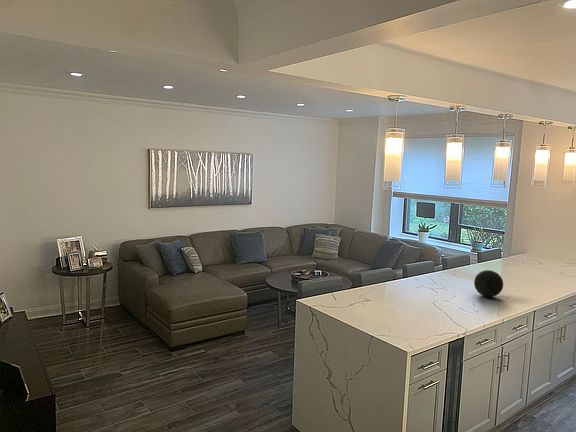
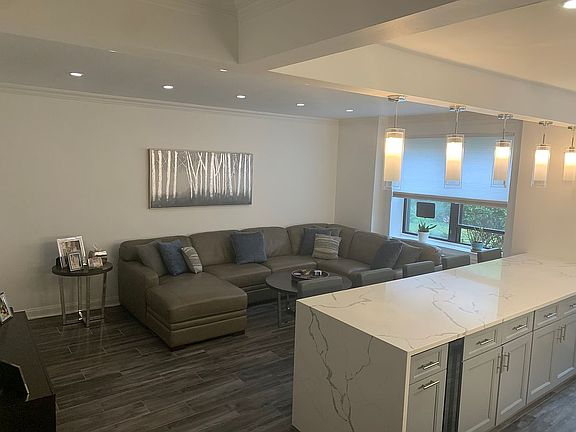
- decorative orb [473,269,504,298]
